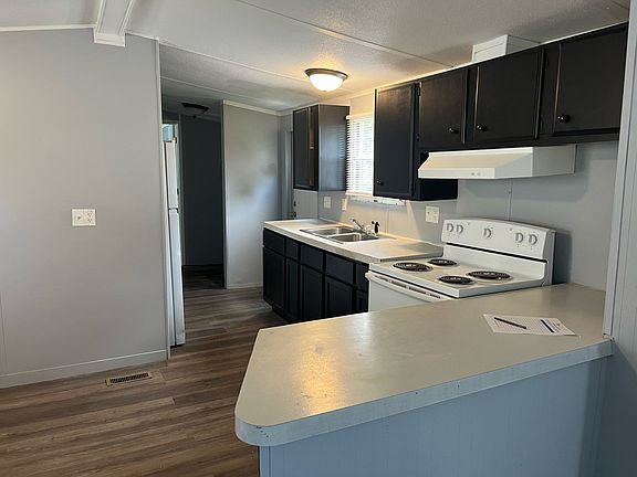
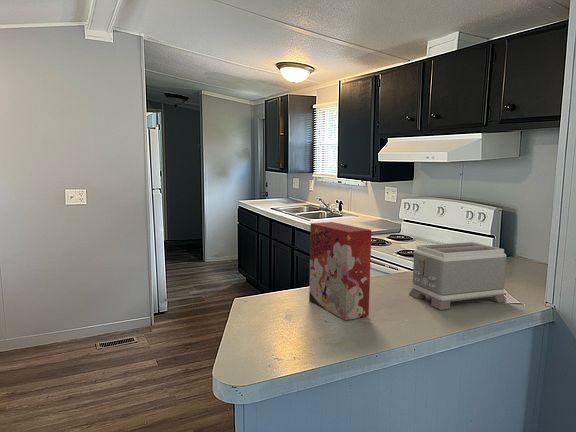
+ toaster [408,241,508,311]
+ cereal box [308,221,372,321]
